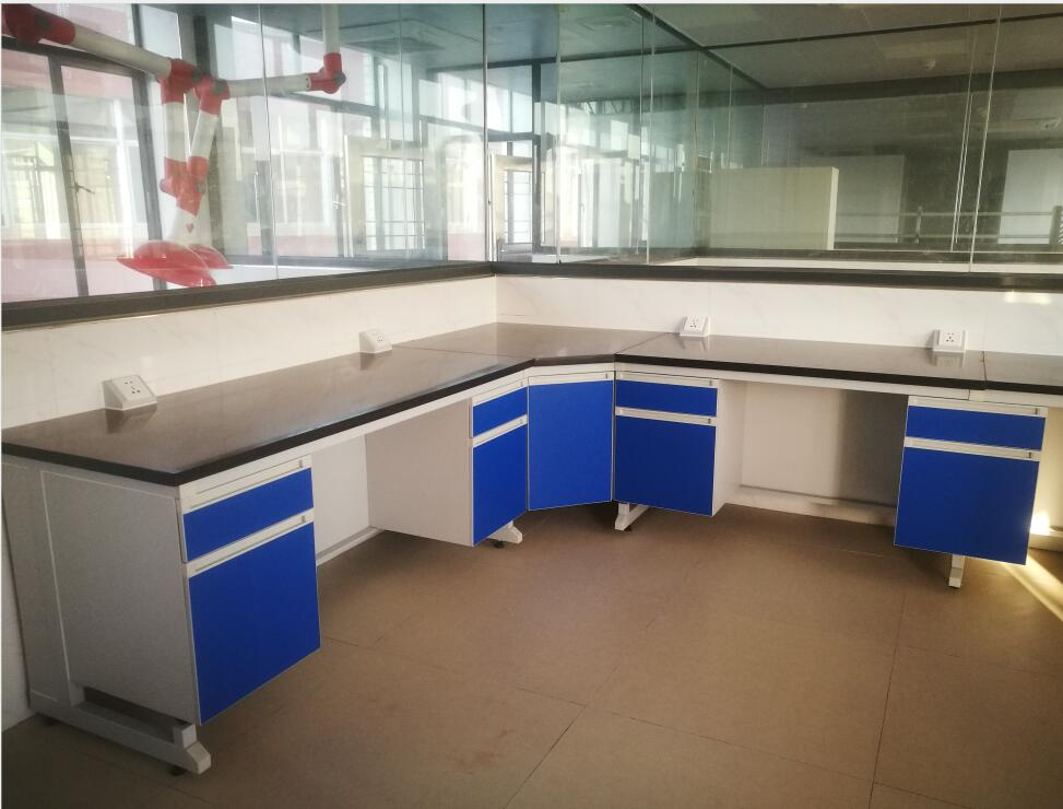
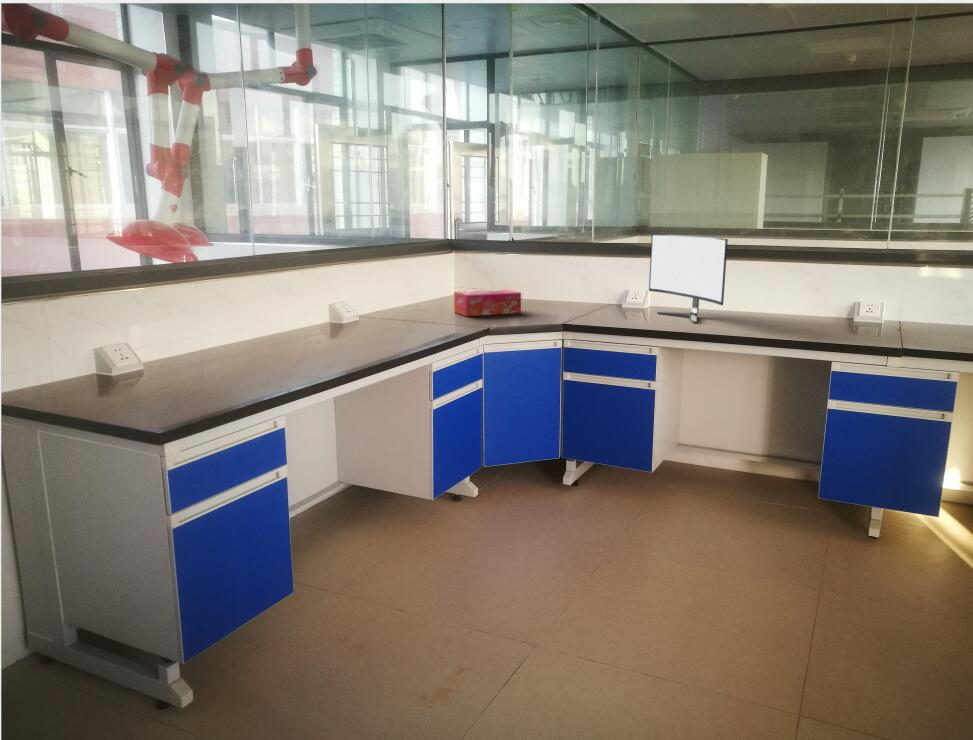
+ tissue box [453,289,522,317]
+ monitor [648,233,729,324]
